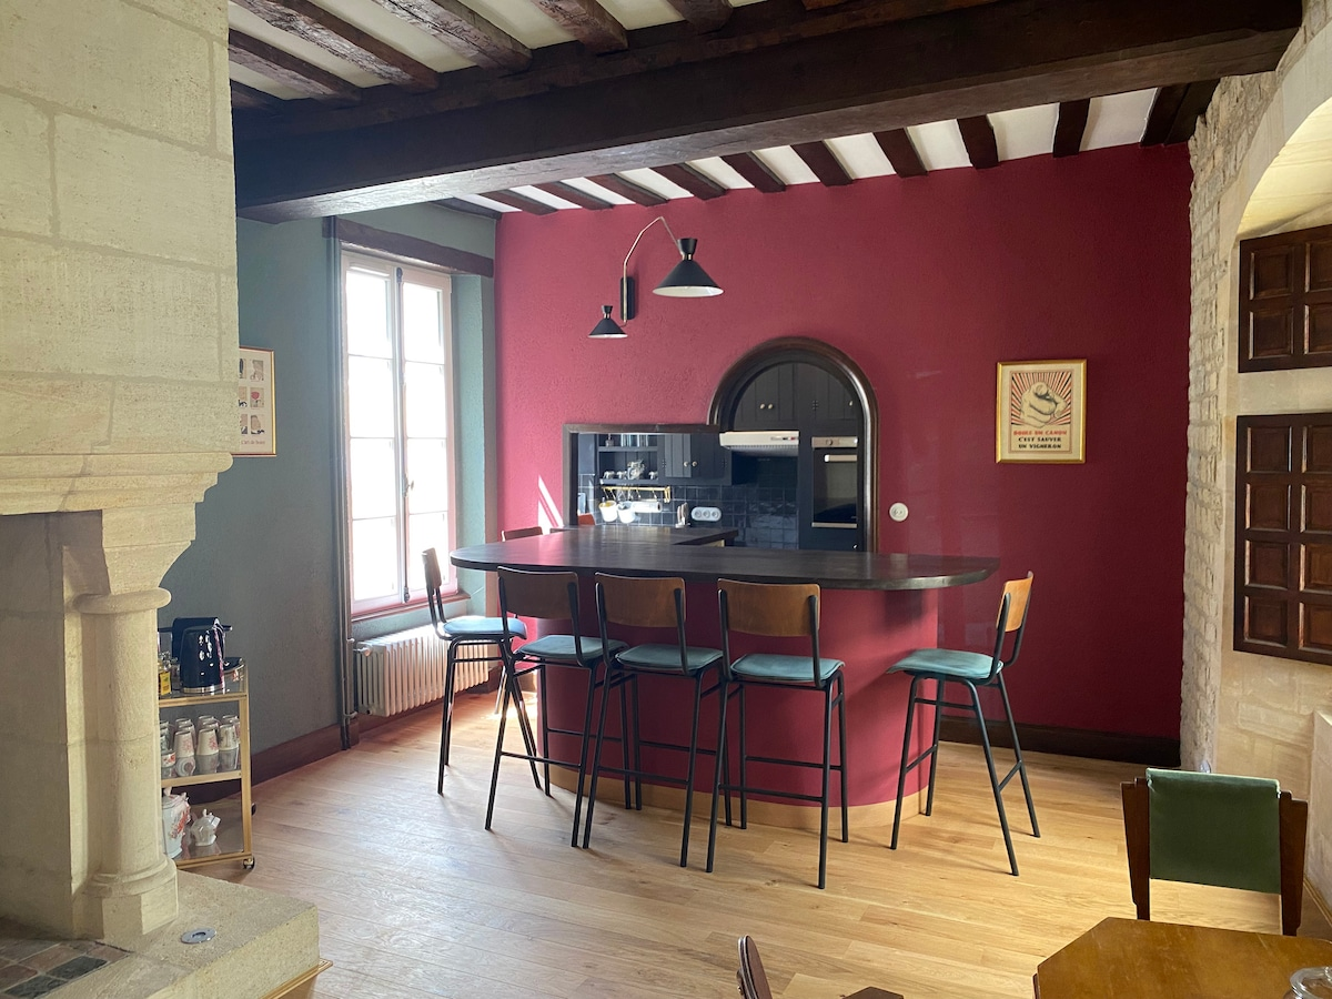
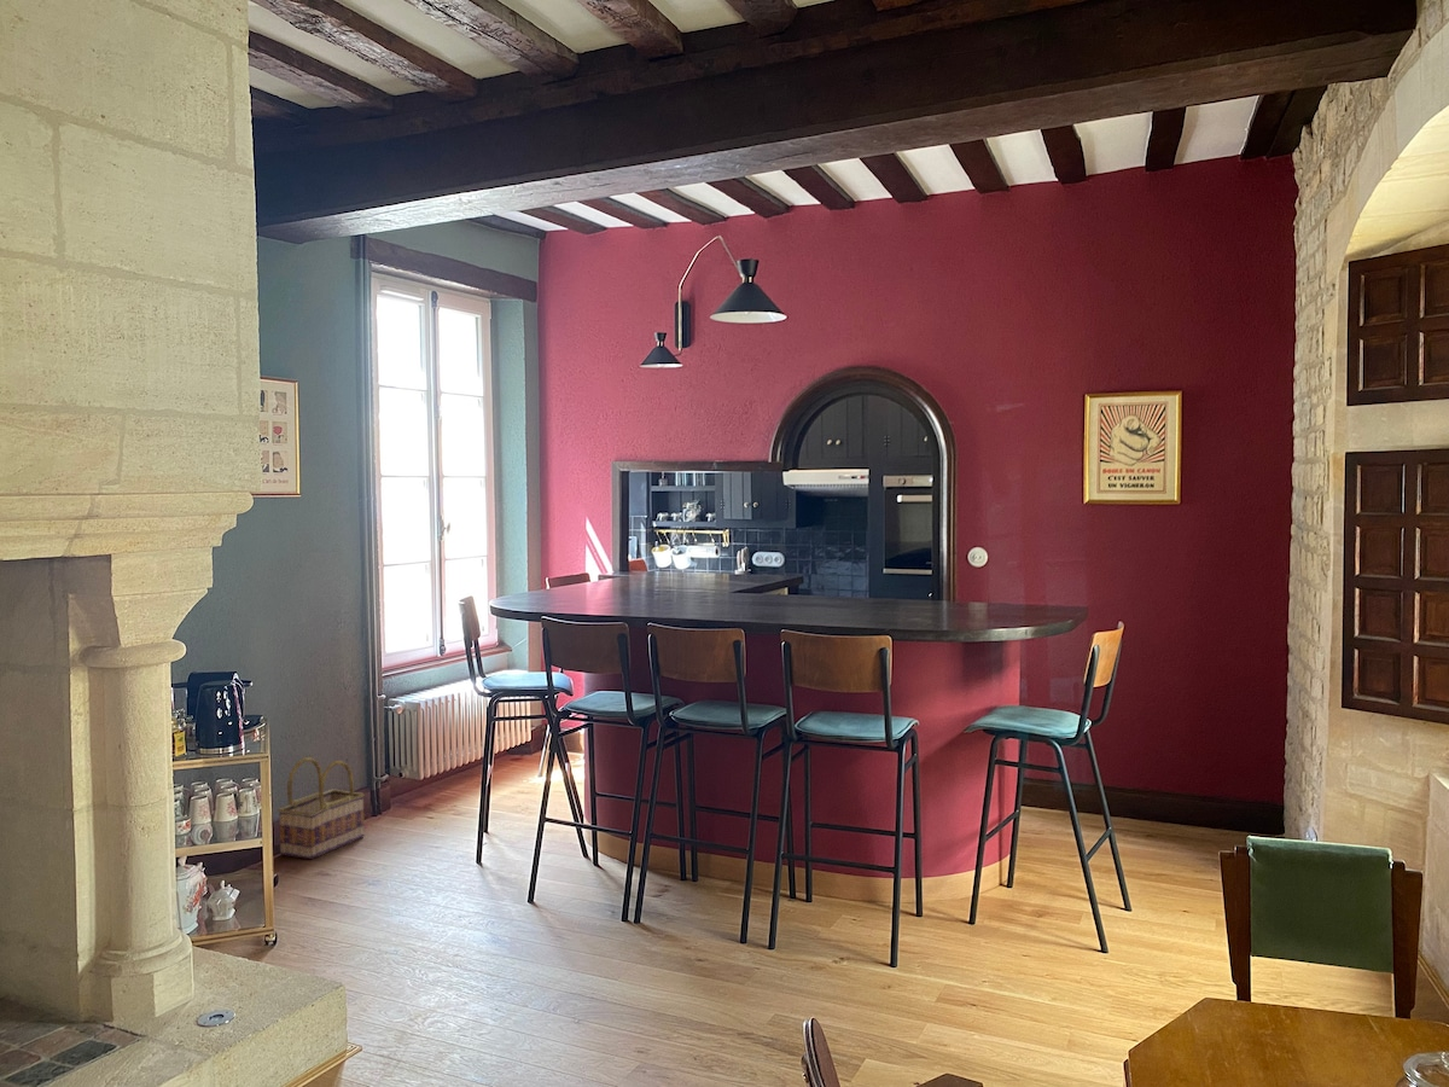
+ basket [277,756,366,860]
